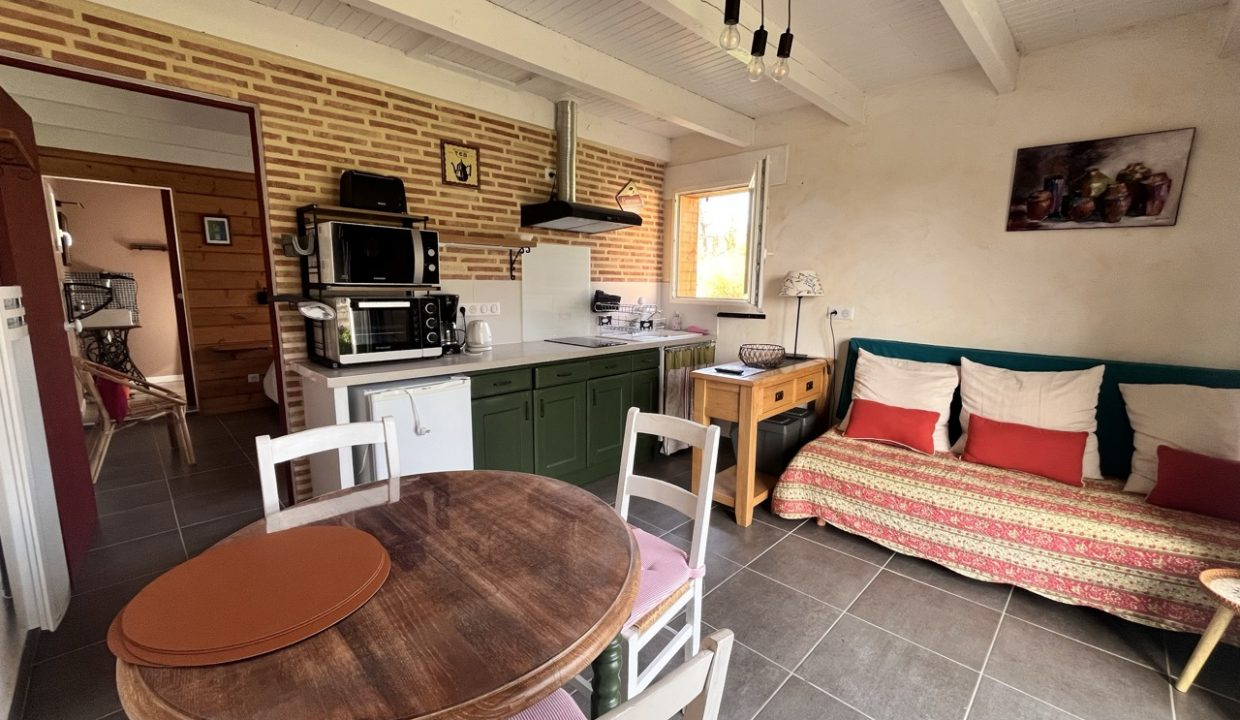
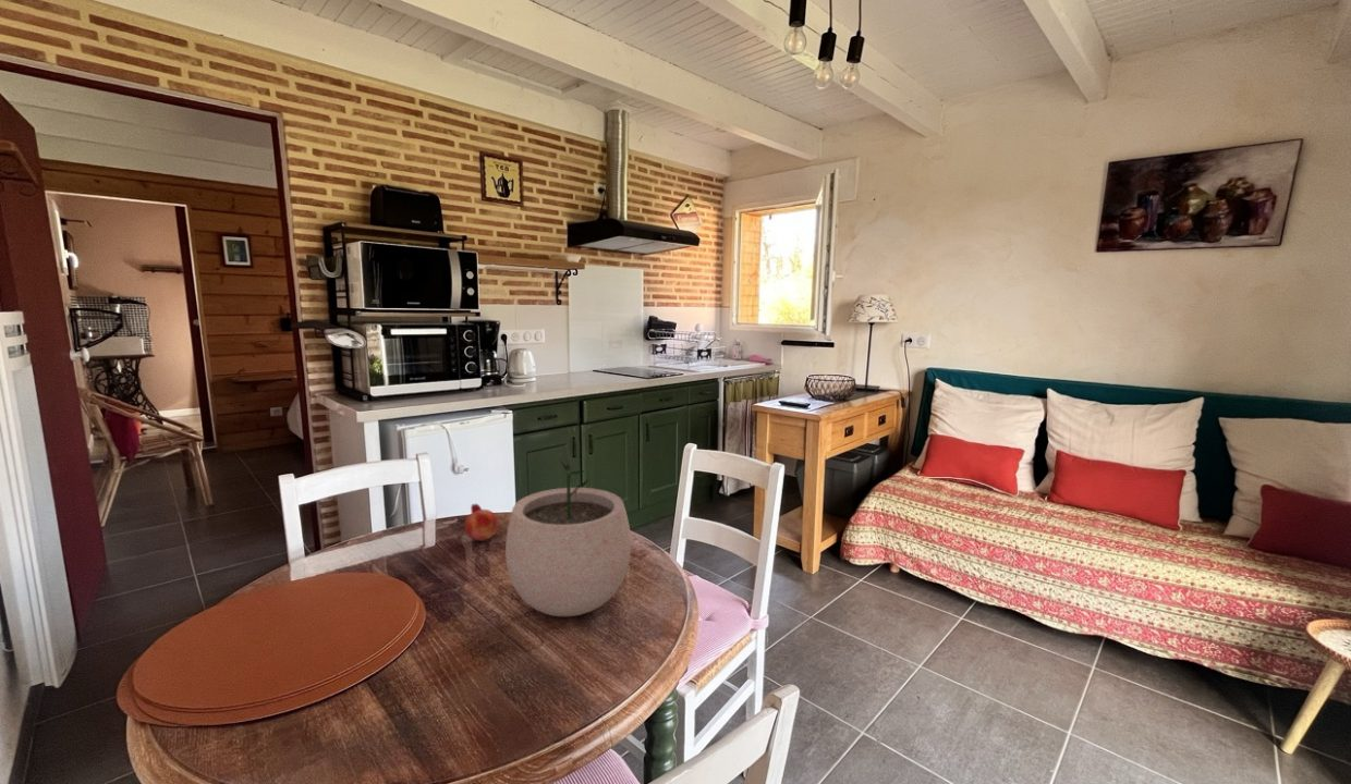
+ plant pot [504,456,632,617]
+ fruit [464,503,499,542]
